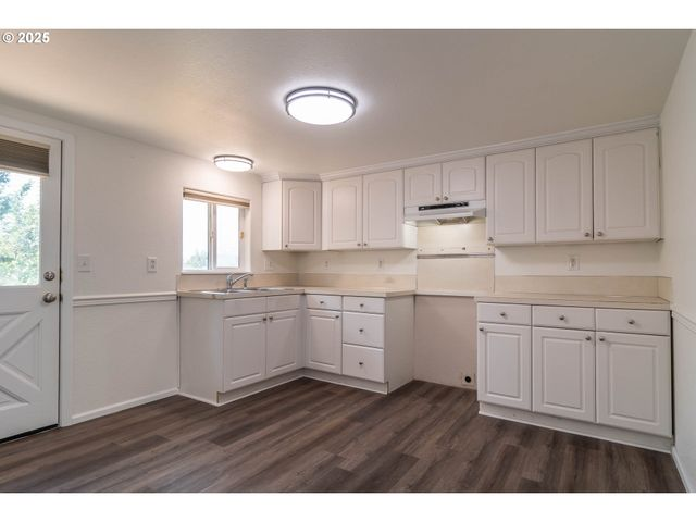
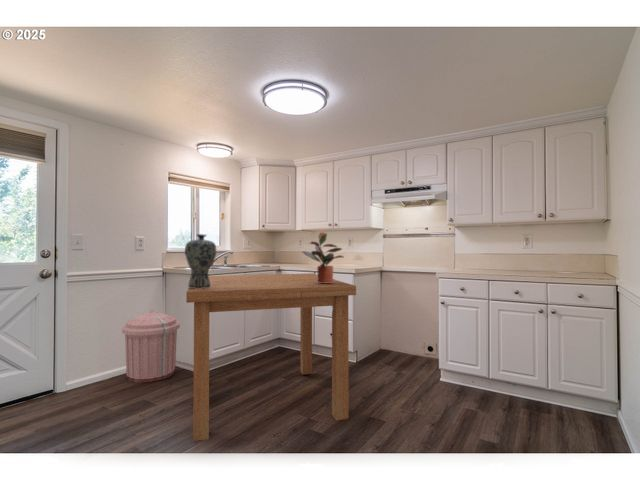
+ potted plant [302,230,345,283]
+ trash can [121,309,181,384]
+ vase [184,233,217,289]
+ dining table [185,272,357,442]
